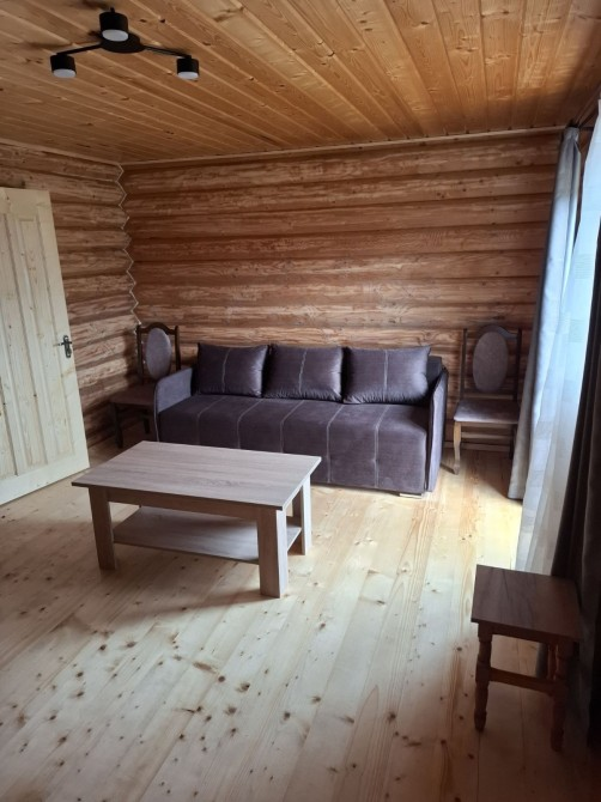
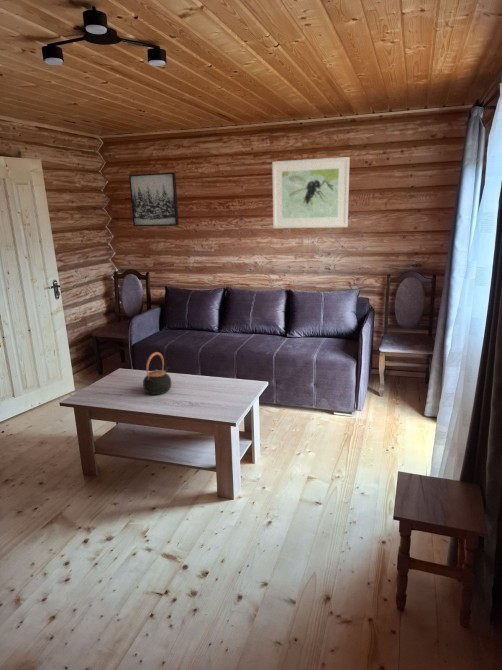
+ wall art [128,171,180,227]
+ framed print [271,156,351,229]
+ teapot [142,351,172,396]
